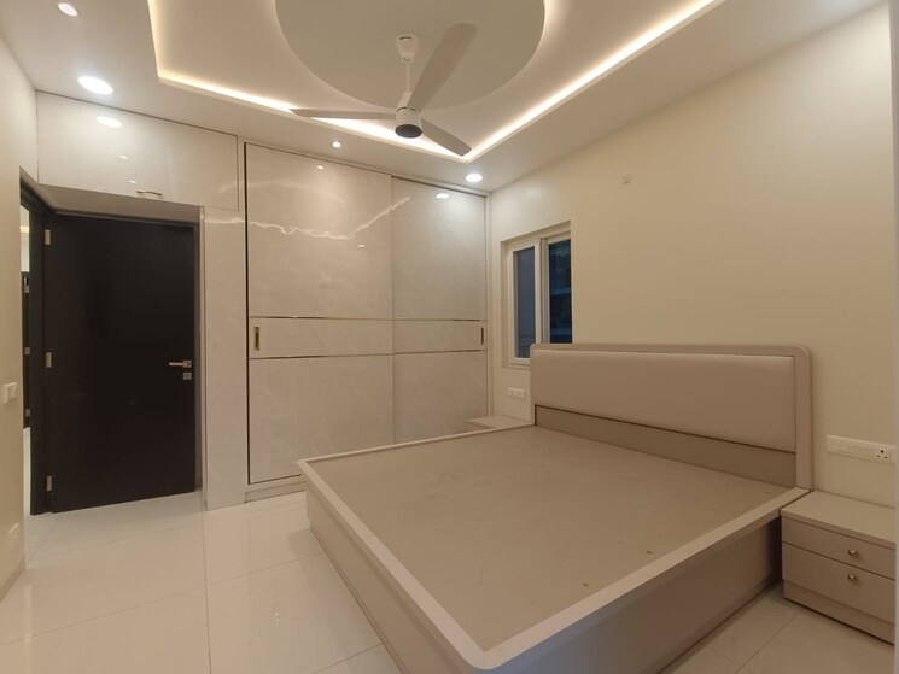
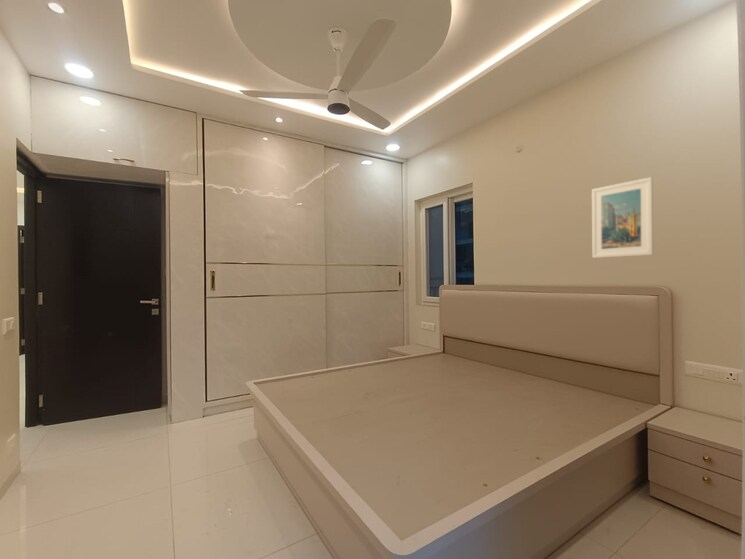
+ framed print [591,176,654,259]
